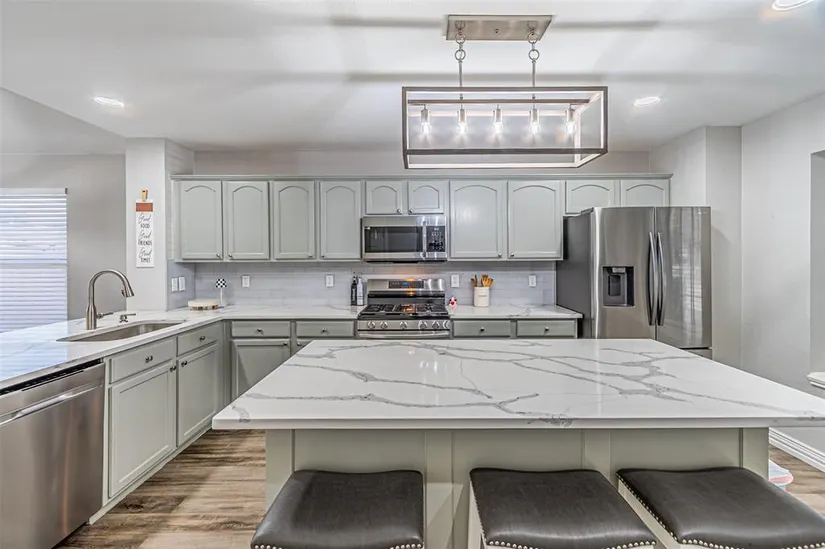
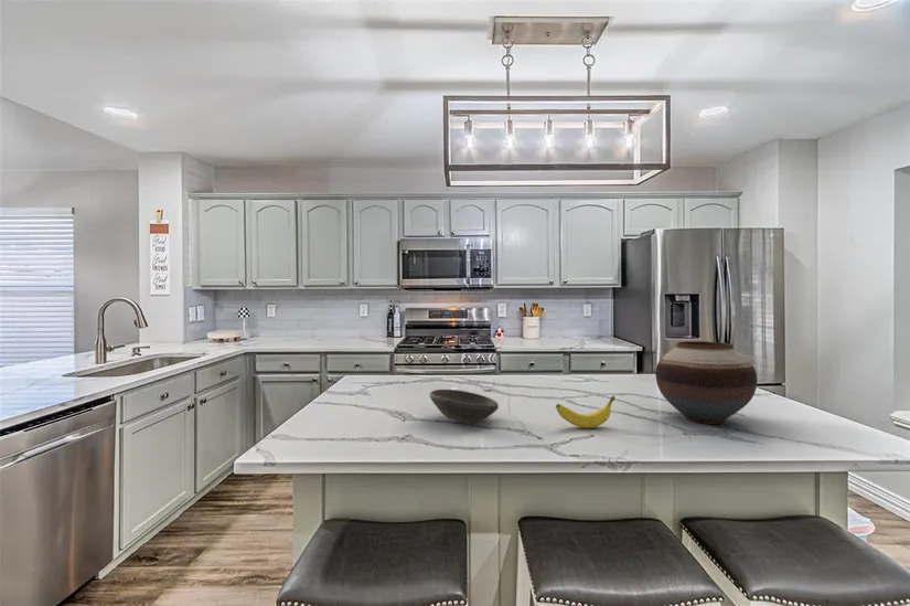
+ vase [654,340,758,425]
+ banana [555,395,617,429]
+ bowl [429,389,500,424]
